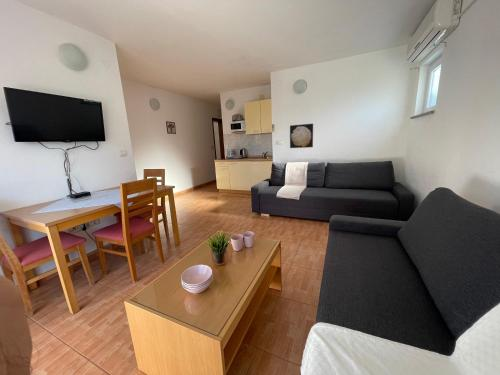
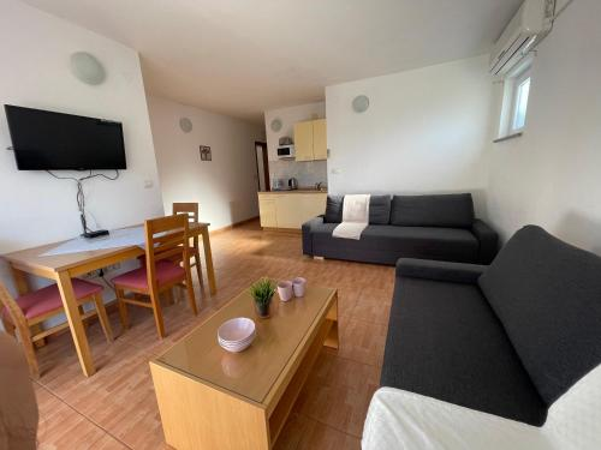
- wall art [289,123,314,149]
